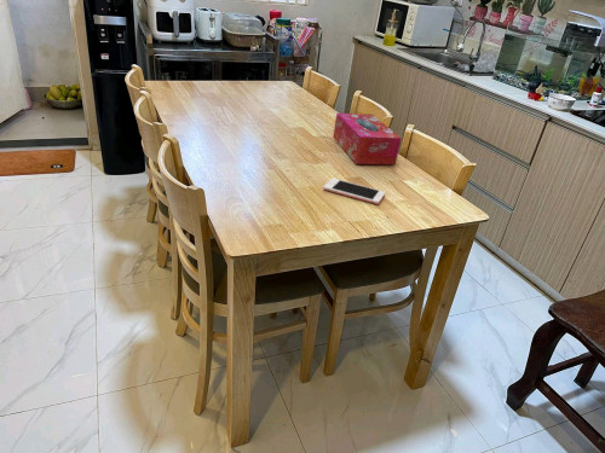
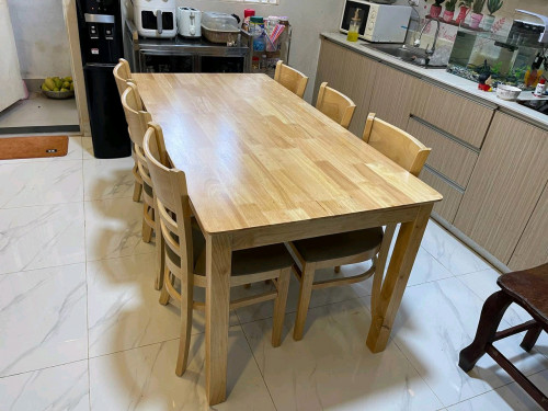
- tissue box [332,112,403,165]
- cell phone [322,178,386,205]
